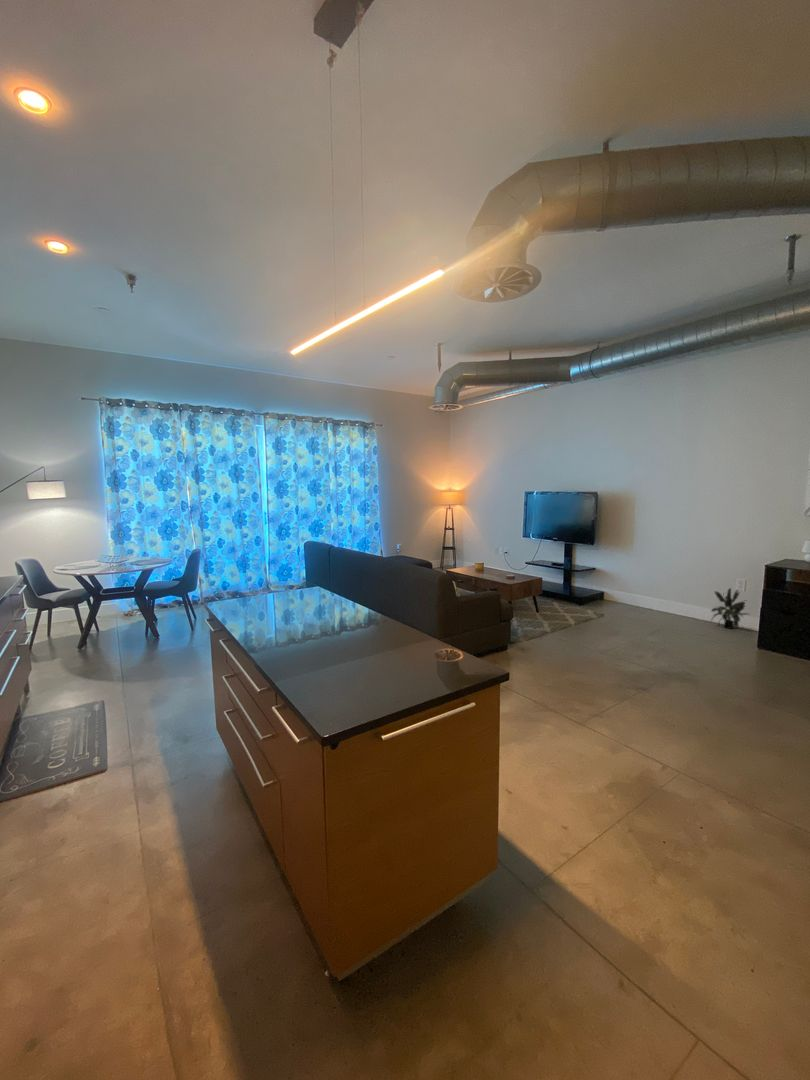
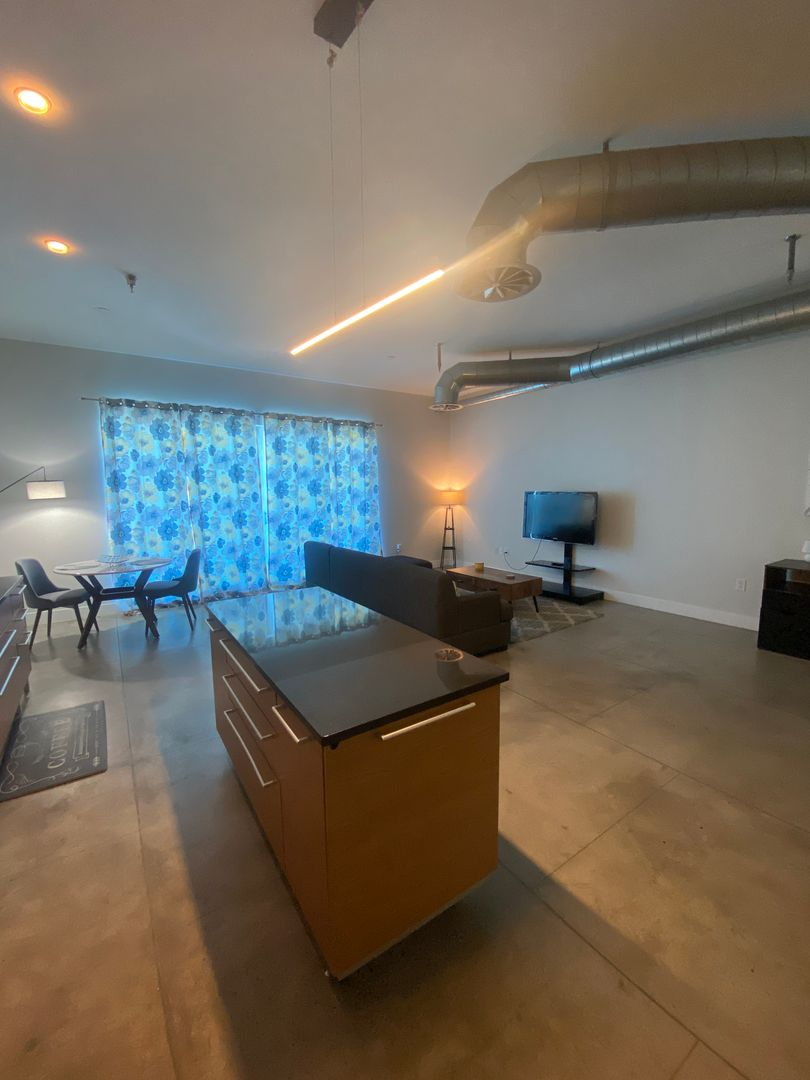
- potted plant [710,587,751,630]
